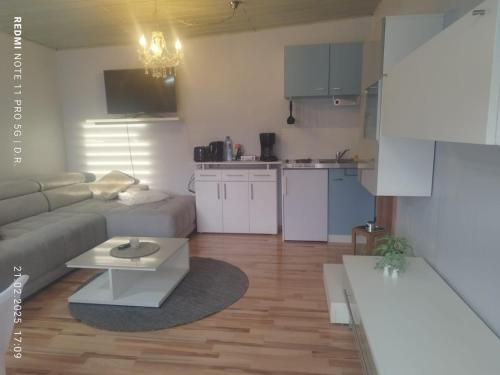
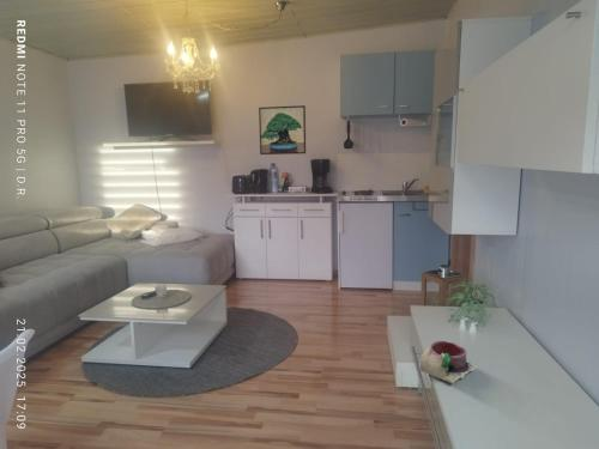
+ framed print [258,104,307,156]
+ cup and saucer [418,340,478,386]
